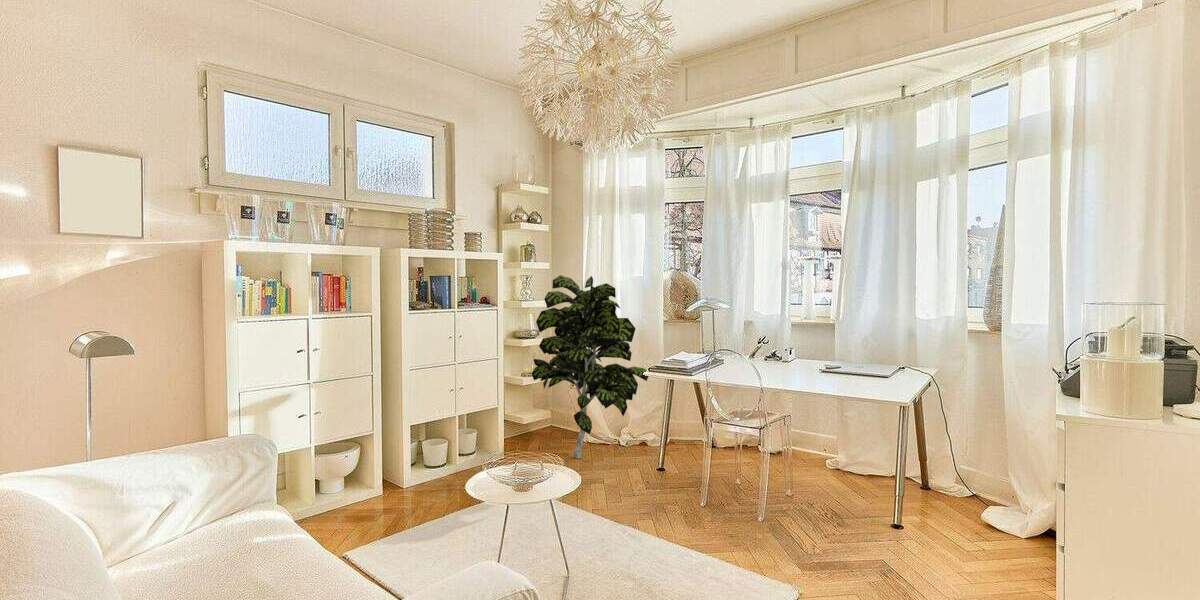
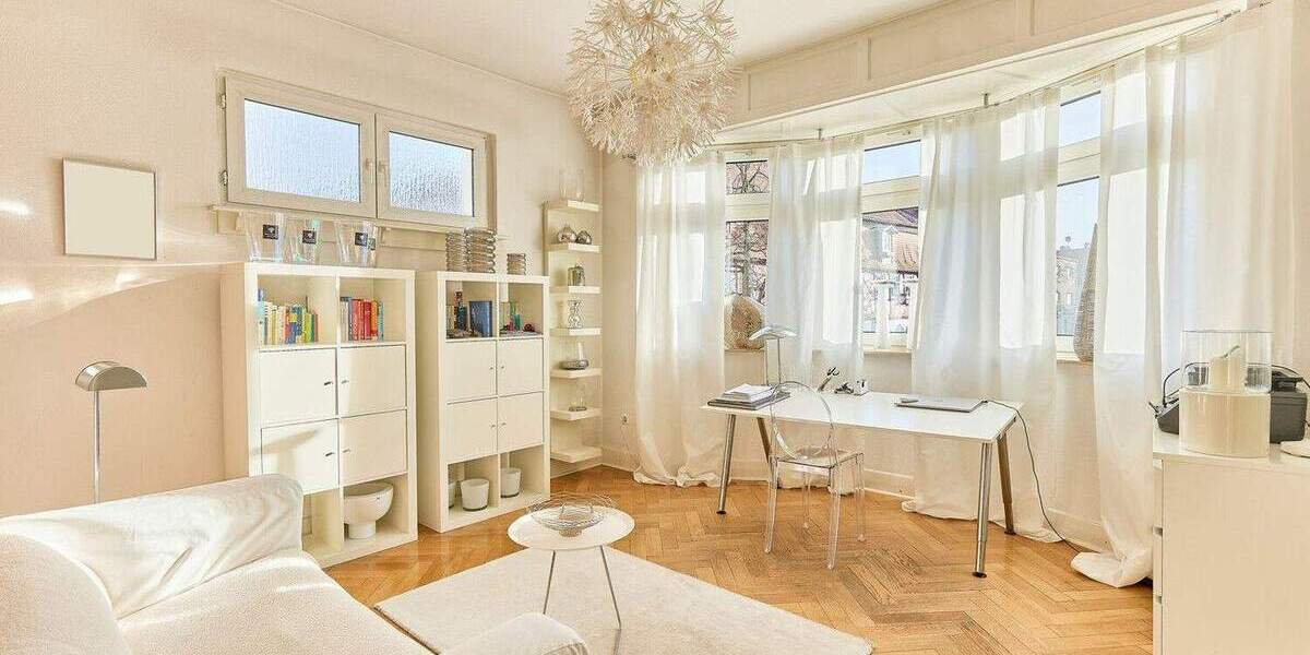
- indoor plant [531,274,650,460]
